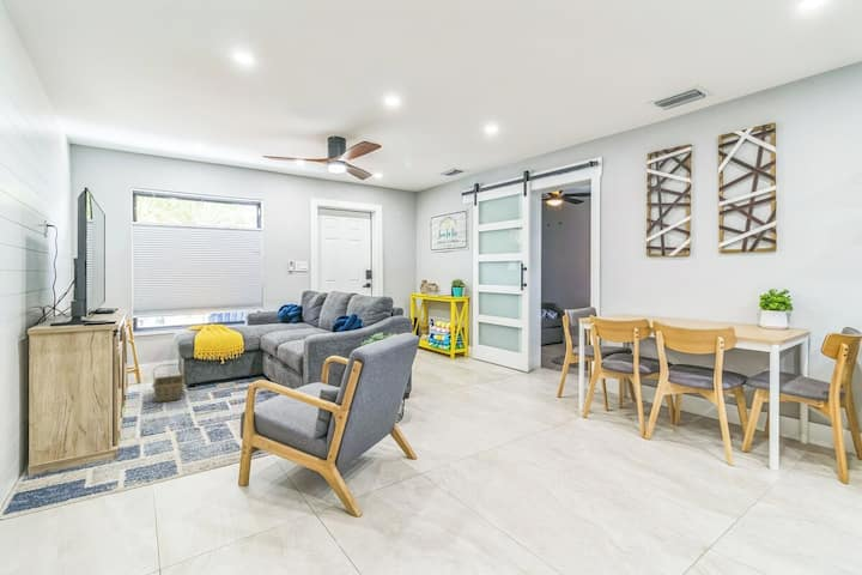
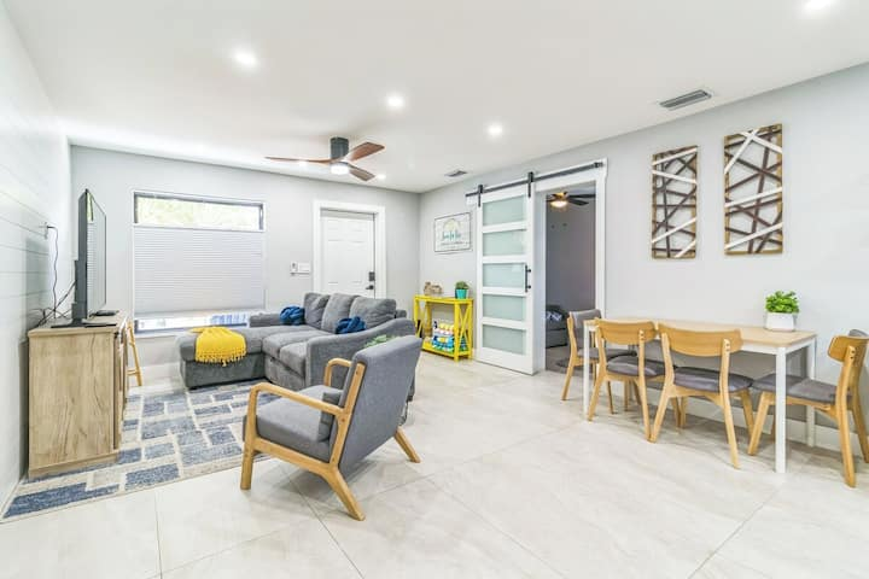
- basket [151,363,187,404]
